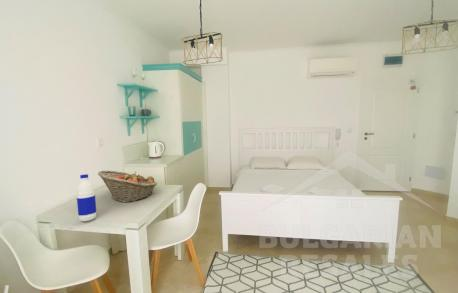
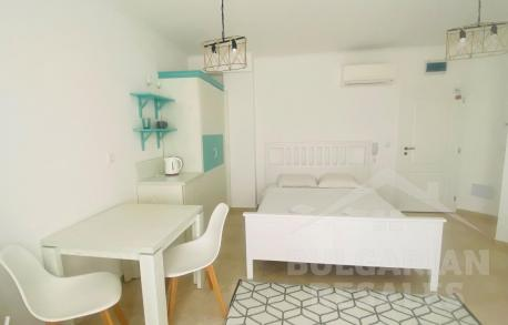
- fruit basket [97,170,158,203]
- water bottle [76,173,97,222]
